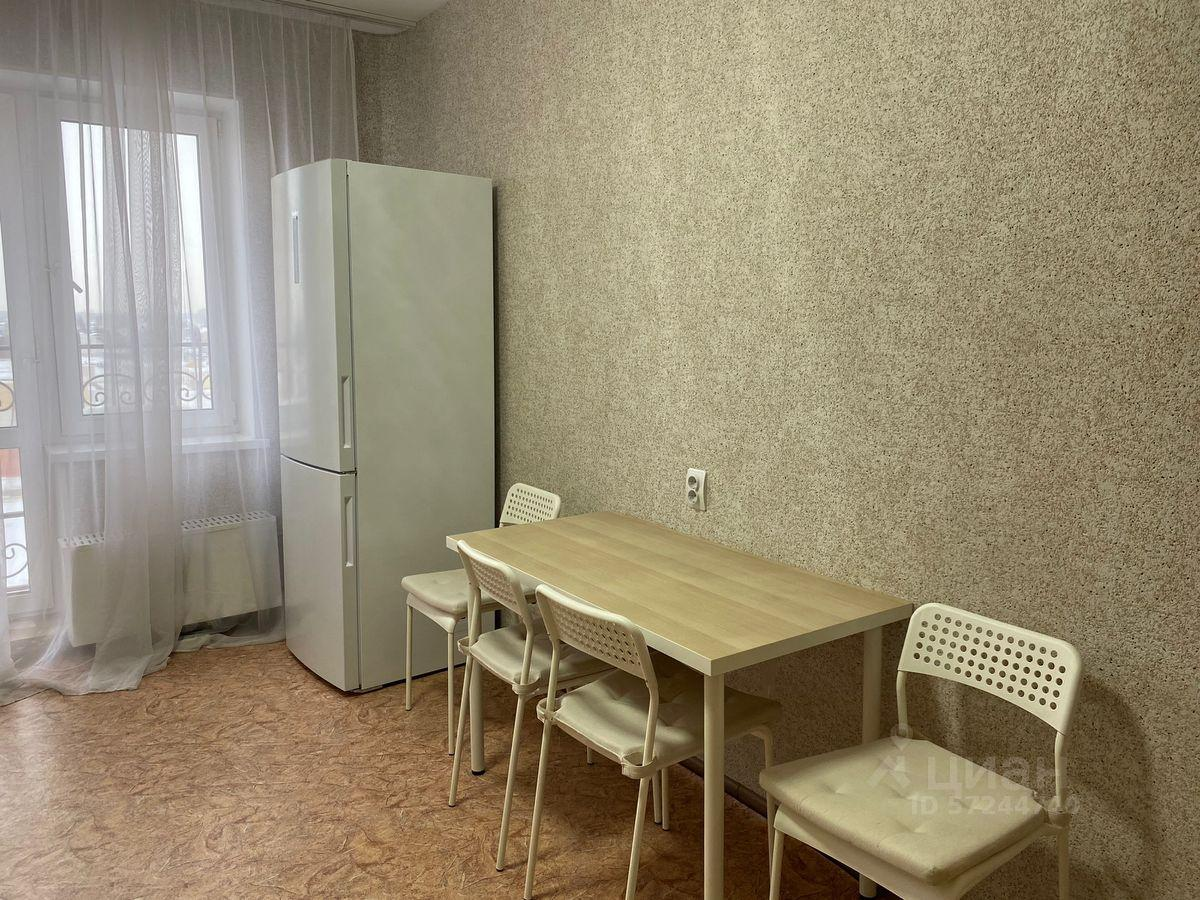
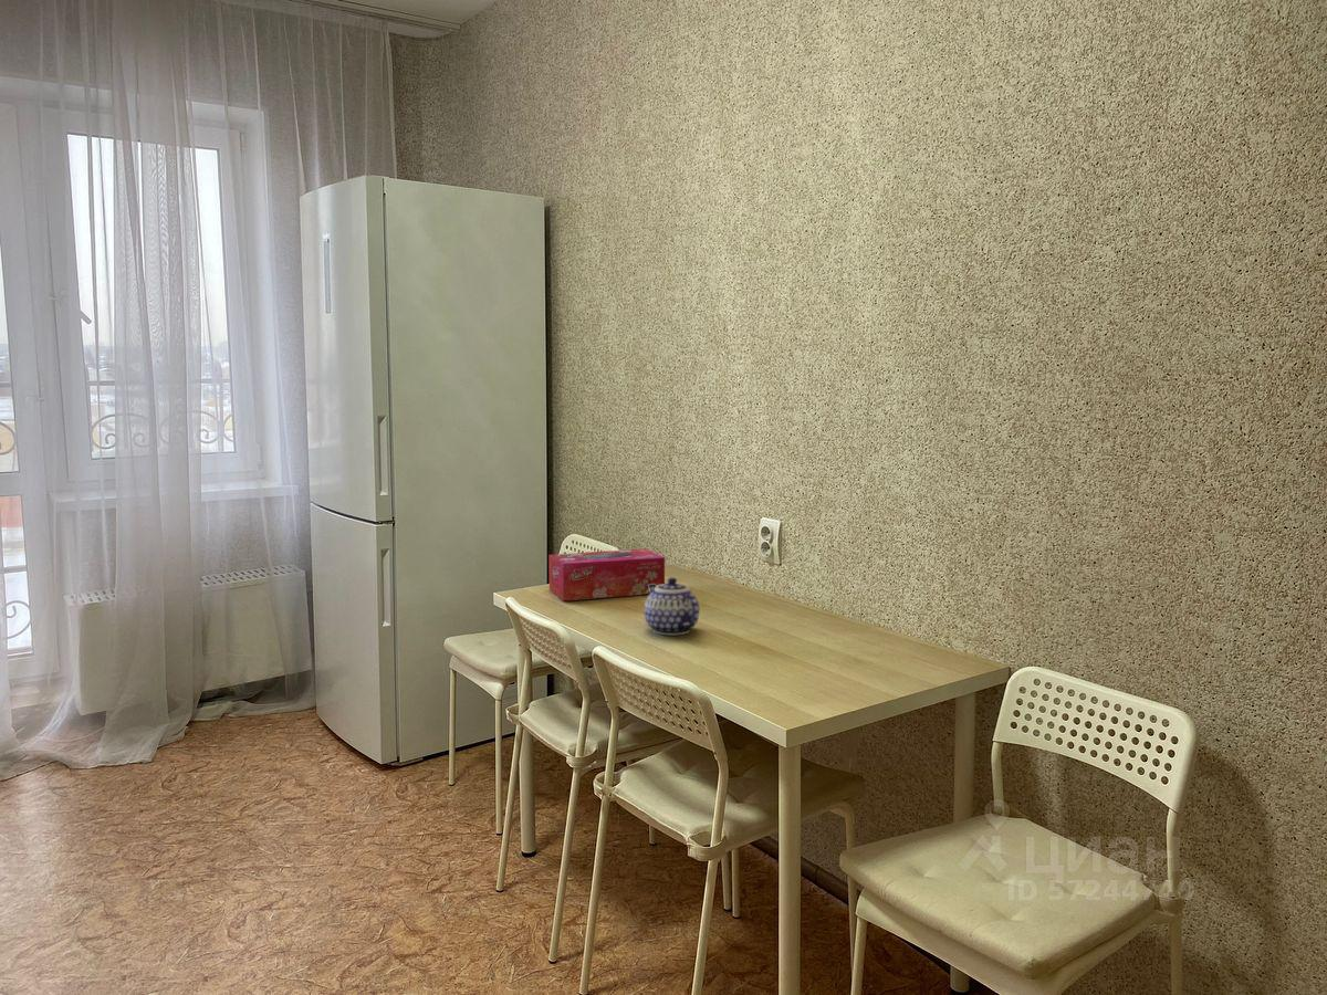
+ teapot [644,577,700,637]
+ tissue box [547,547,666,601]
